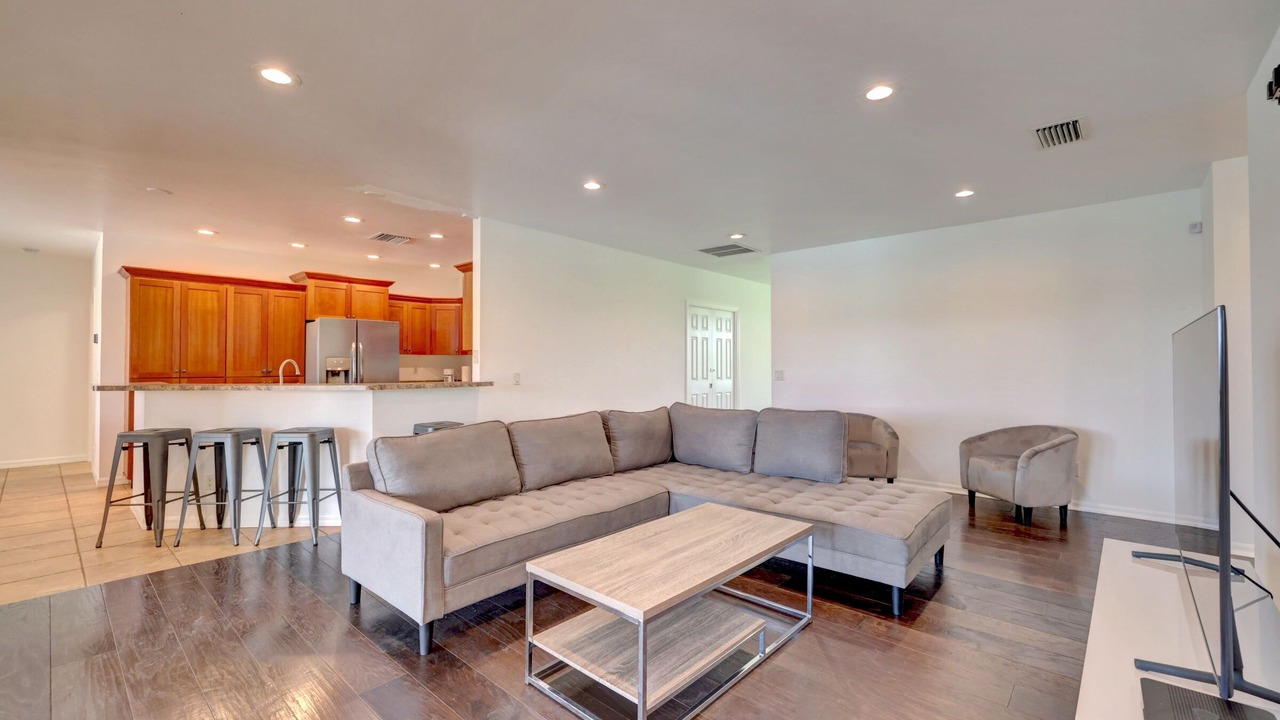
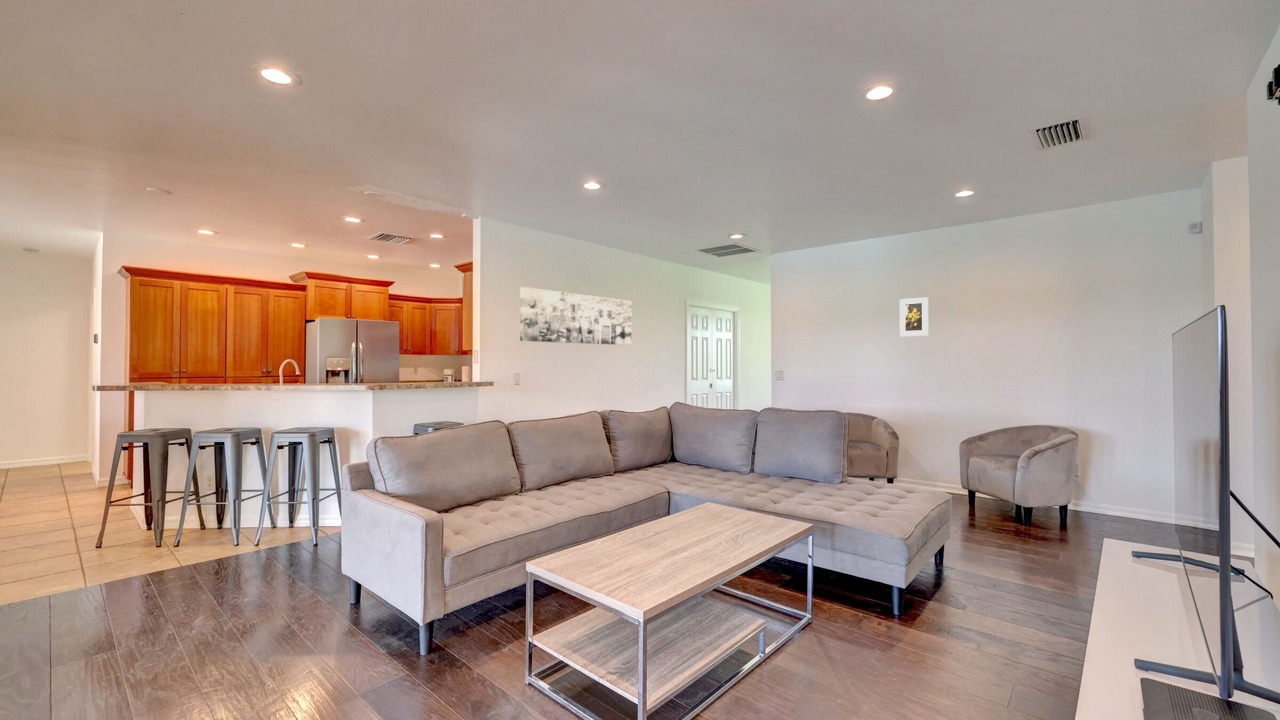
+ wall art [519,286,632,346]
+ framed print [899,296,929,337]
